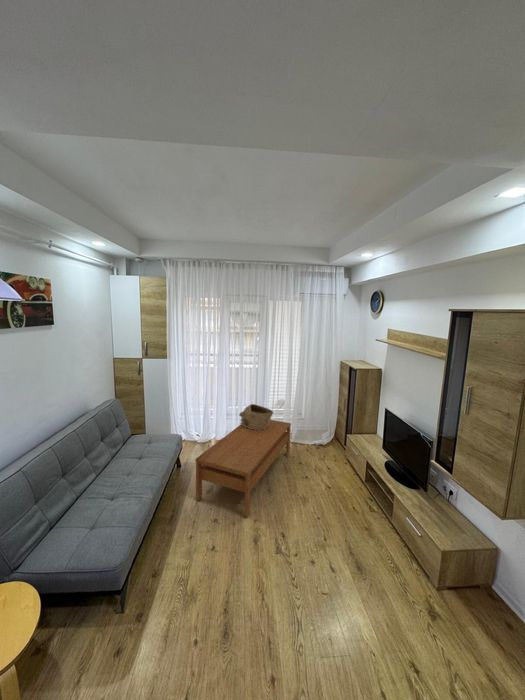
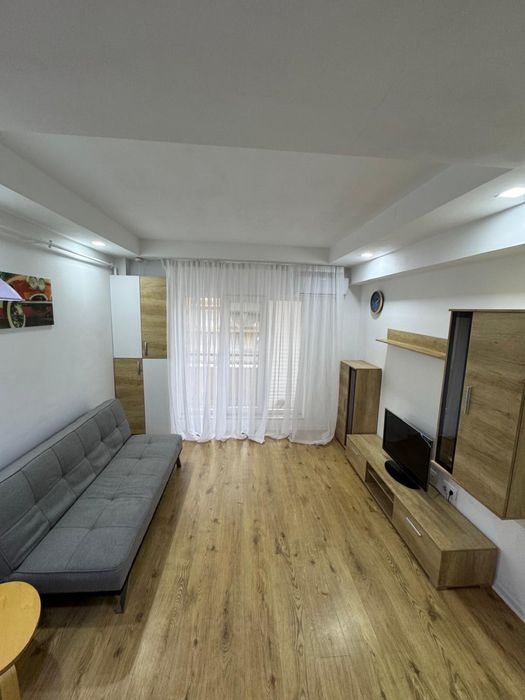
- ceramic vessel [238,403,274,430]
- coffee table [195,419,292,518]
